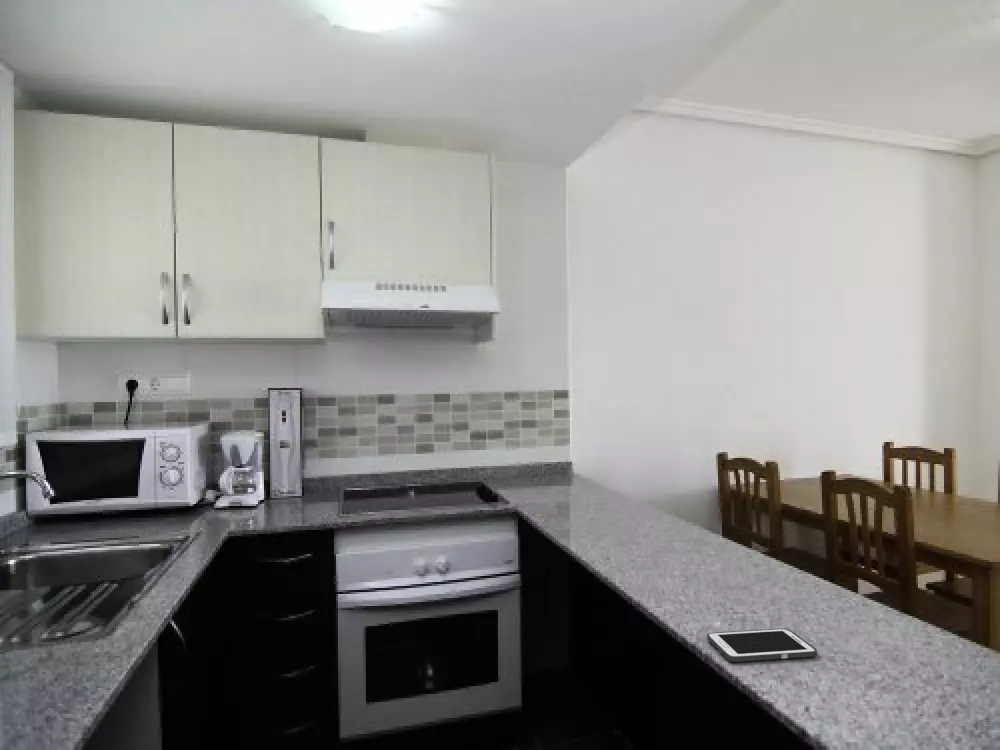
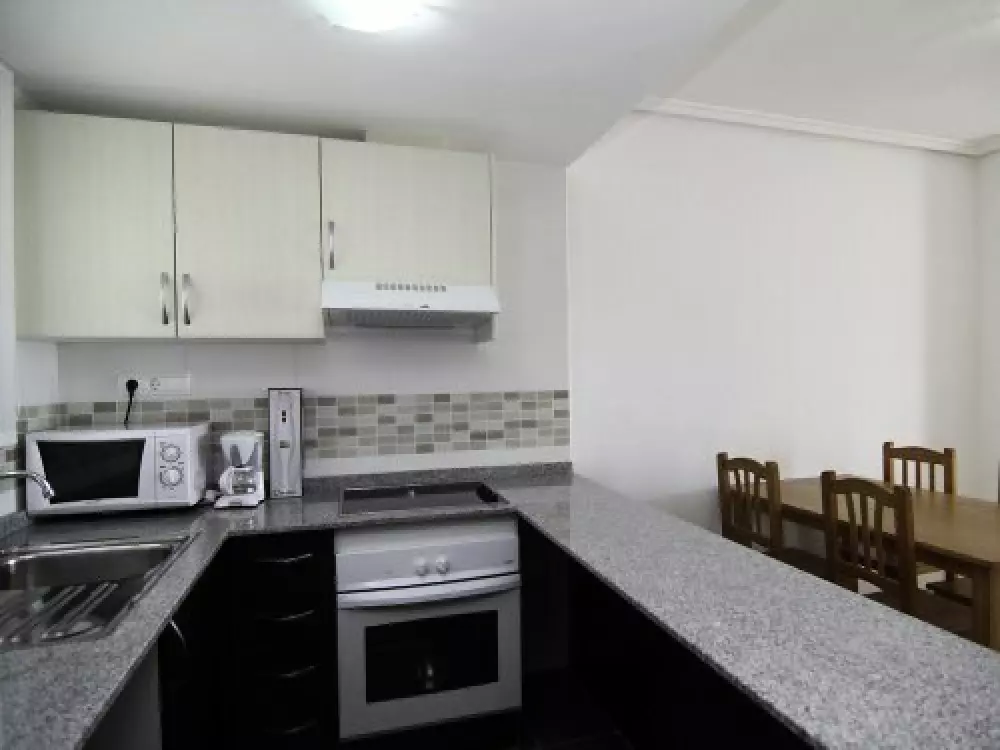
- cell phone [706,627,818,663]
